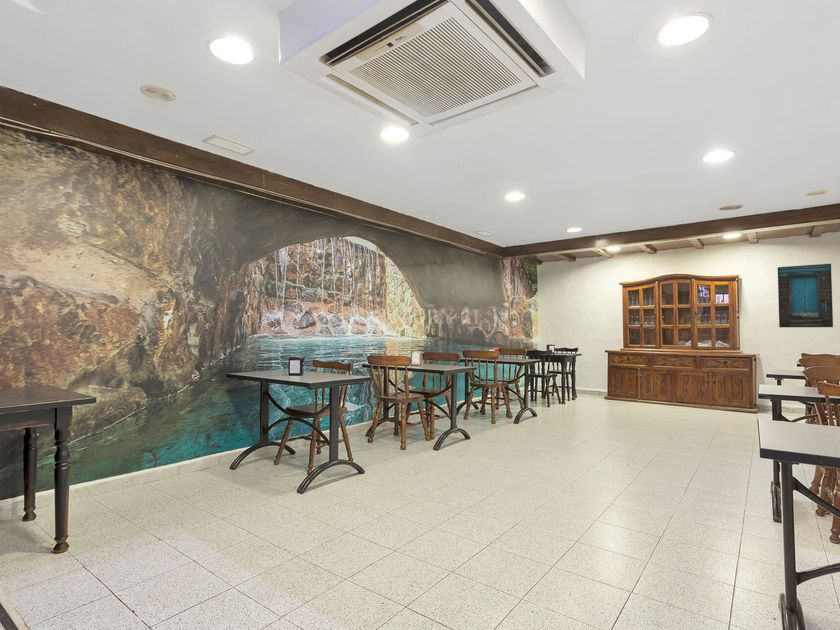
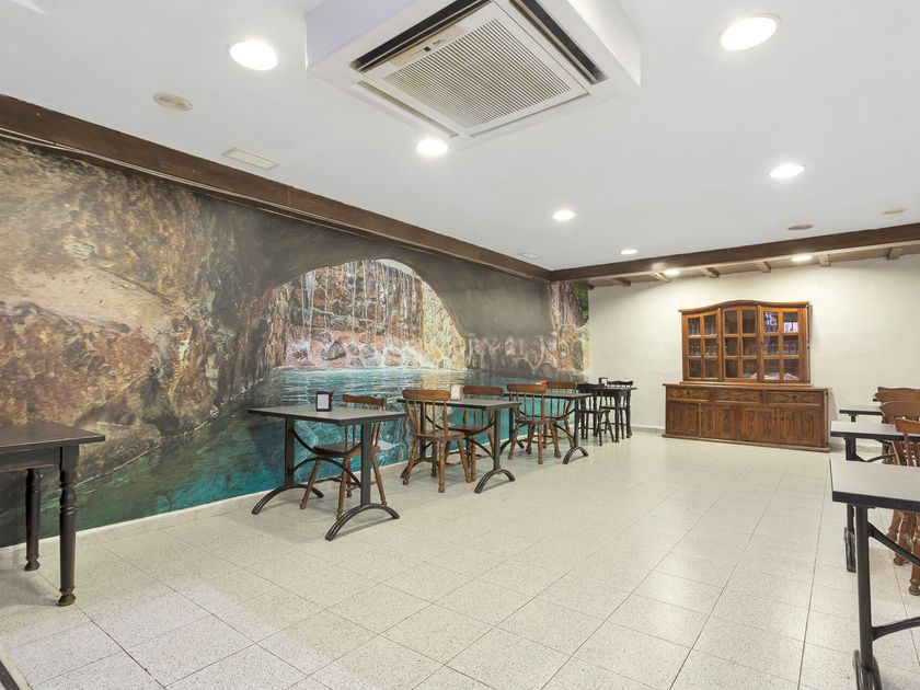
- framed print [777,263,834,328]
